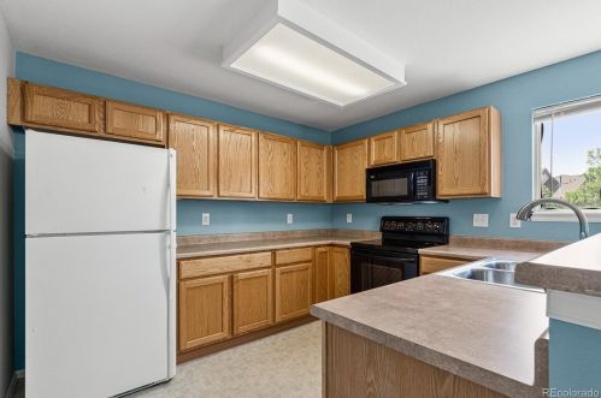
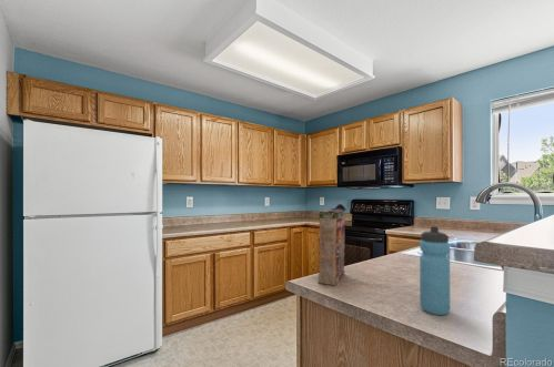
+ water bottle [419,225,451,316]
+ cereal box [318,203,347,287]
